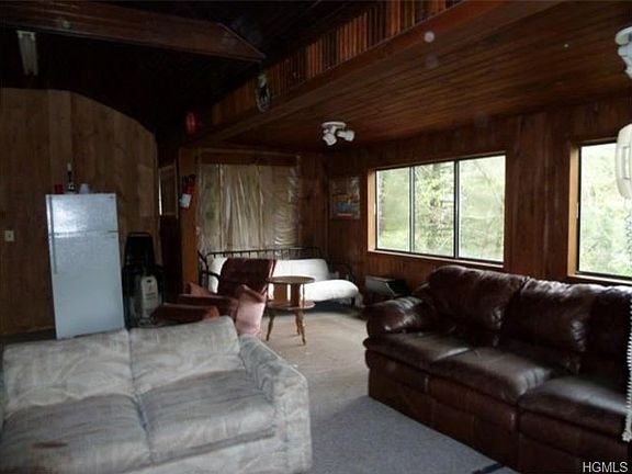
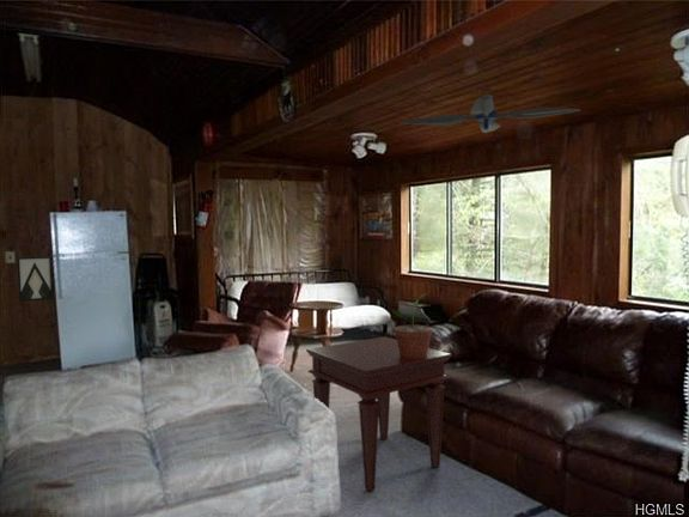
+ potted plant [389,293,433,359]
+ ceiling fan [398,92,581,134]
+ wall art [16,255,55,303]
+ side table [305,335,453,492]
